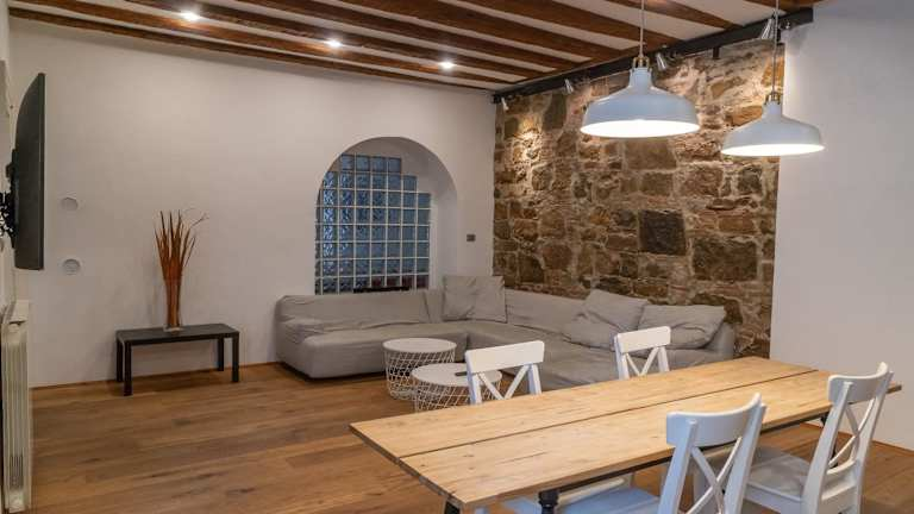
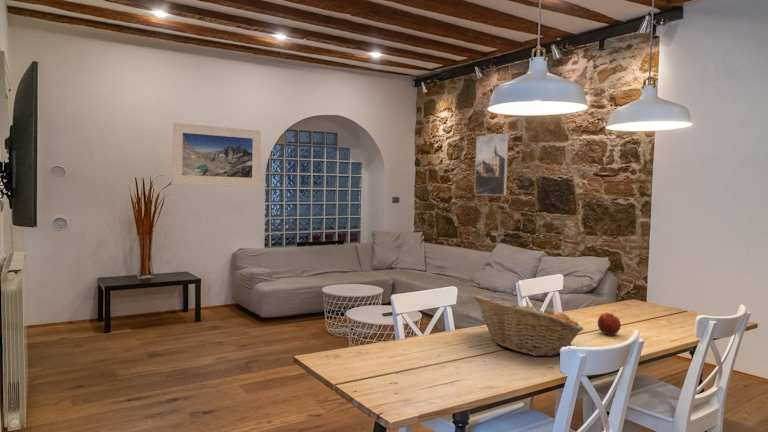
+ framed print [474,133,509,196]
+ apple [597,312,622,336]
+ fruit basket [472,294,585,357]
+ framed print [171,122,262,188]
